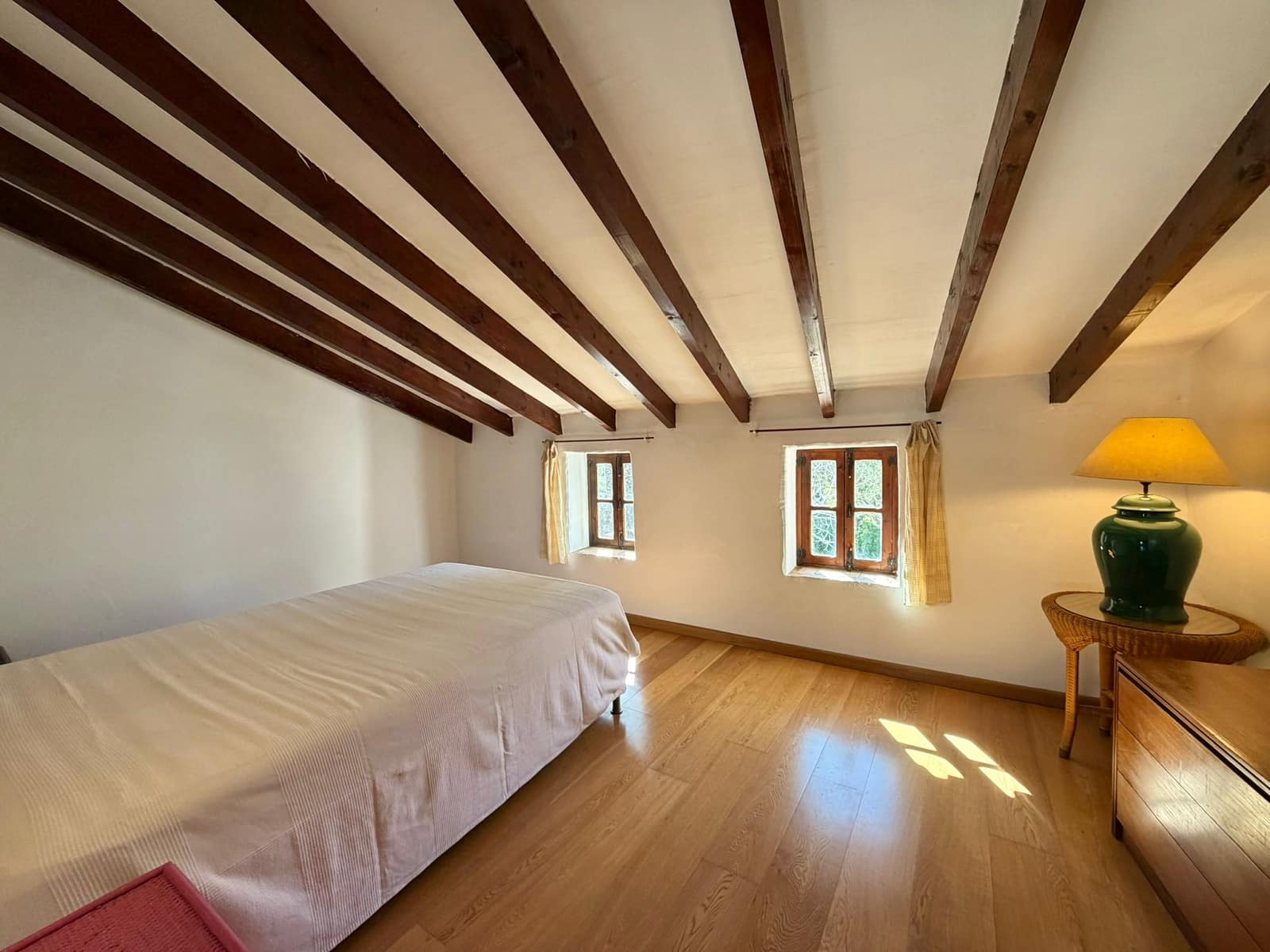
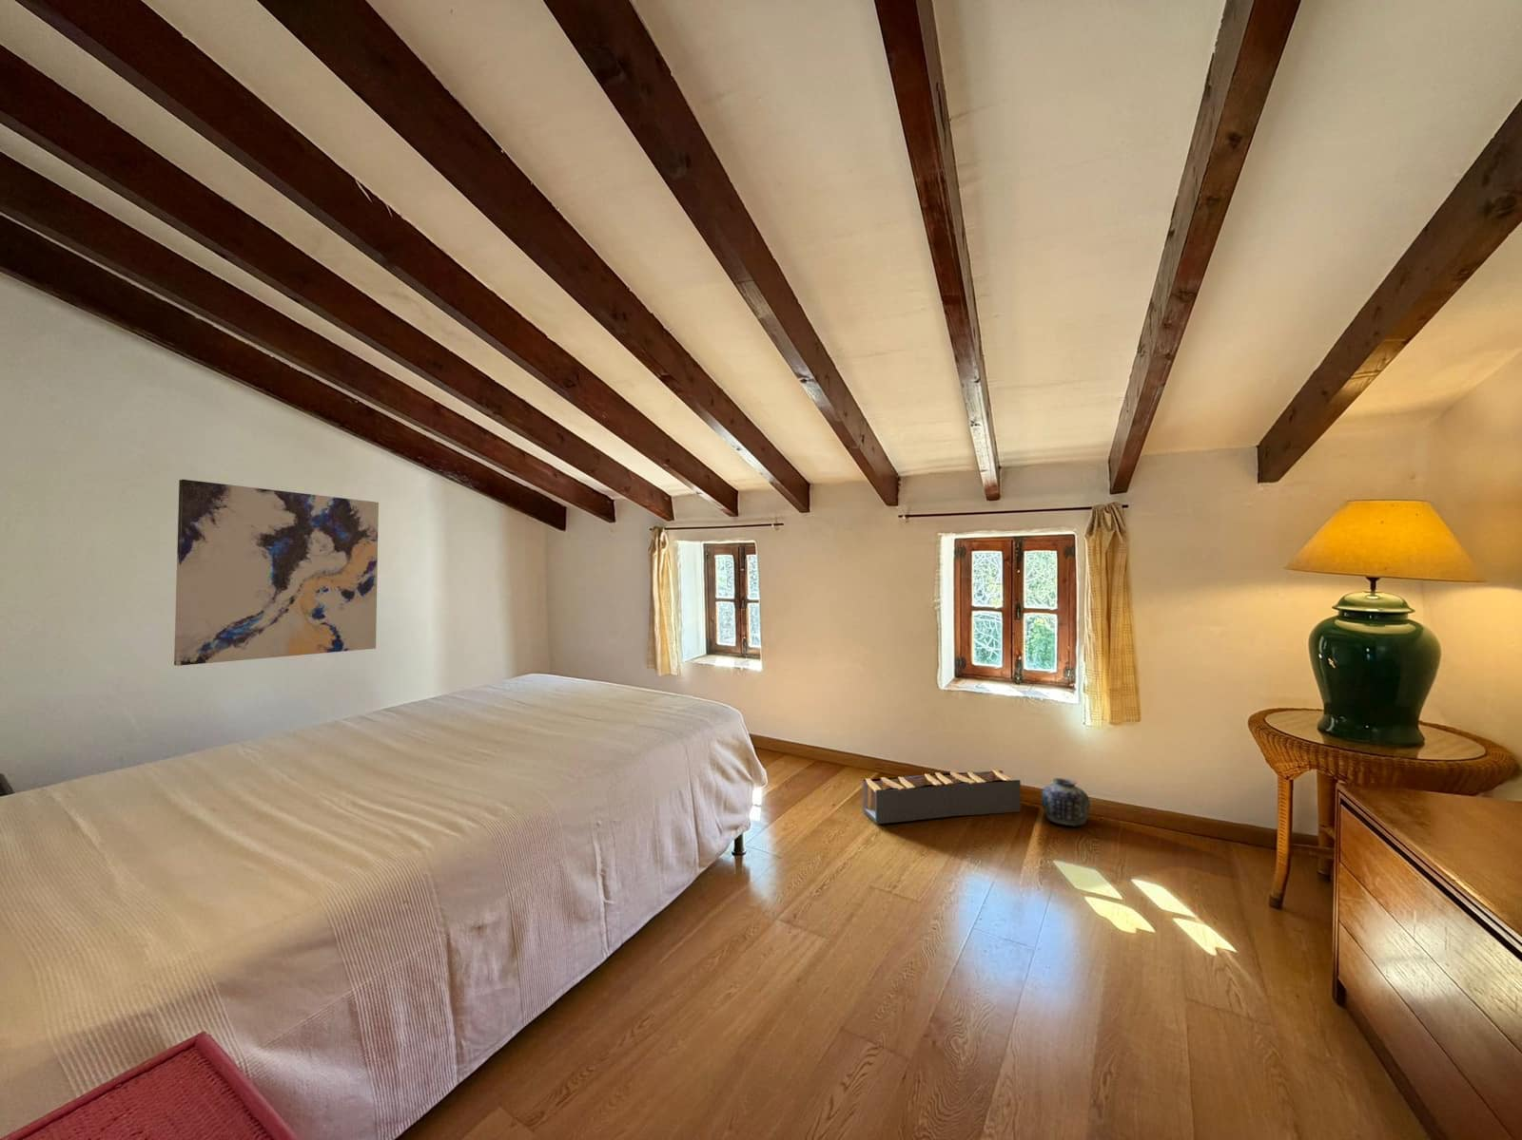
+ wall art [173,479,380,667]
+ vase [1040,777,1091,826]
+ basket [862,770,1021,825]
